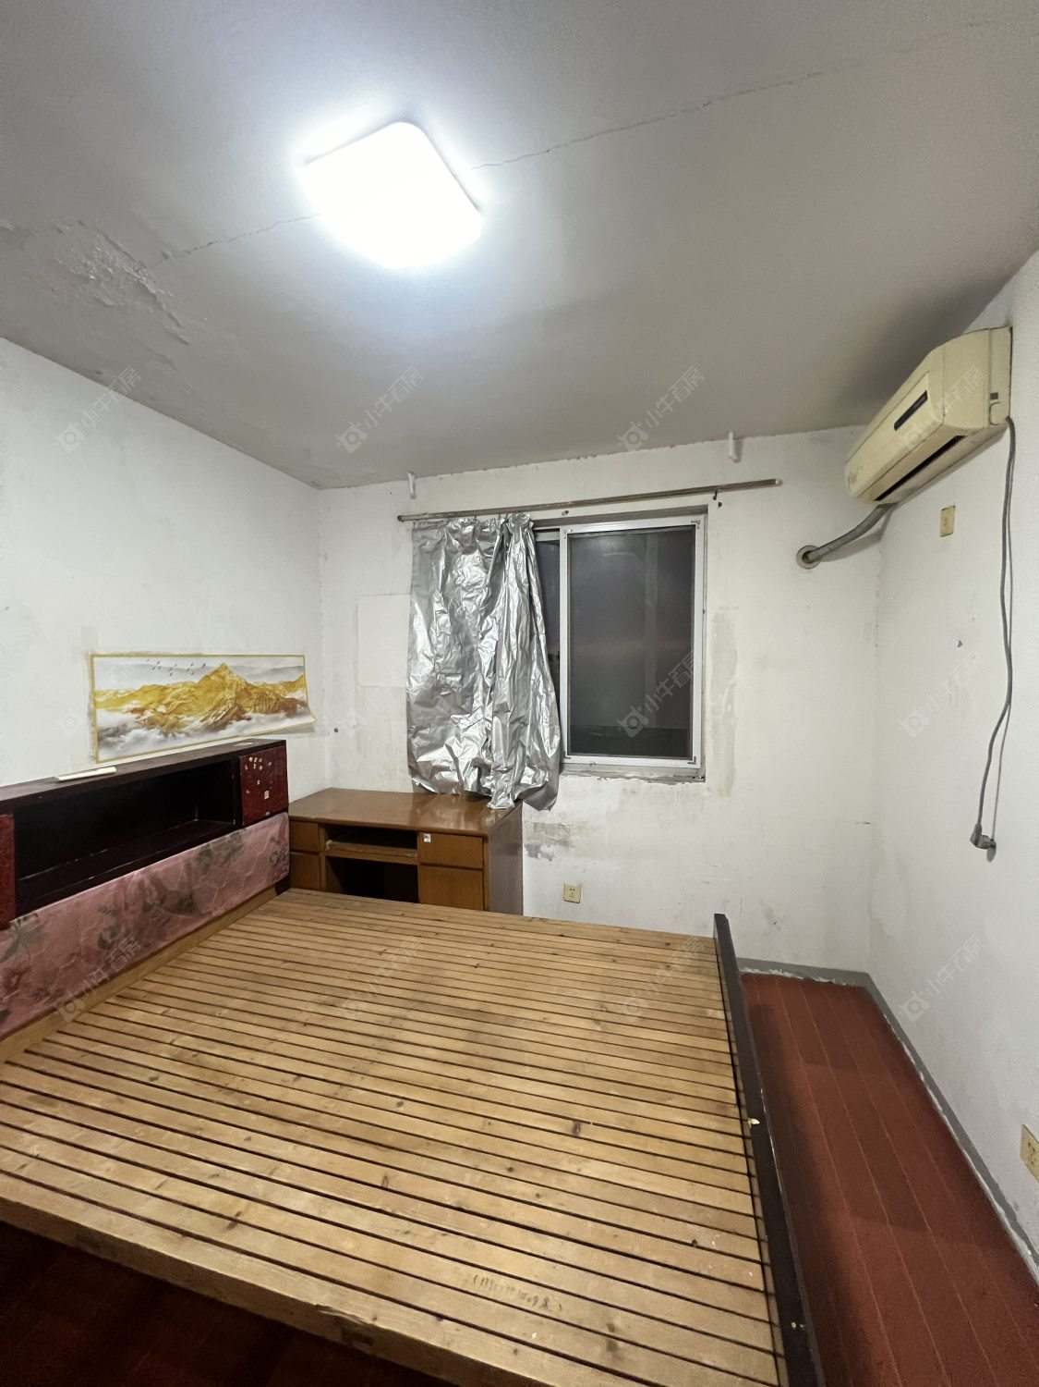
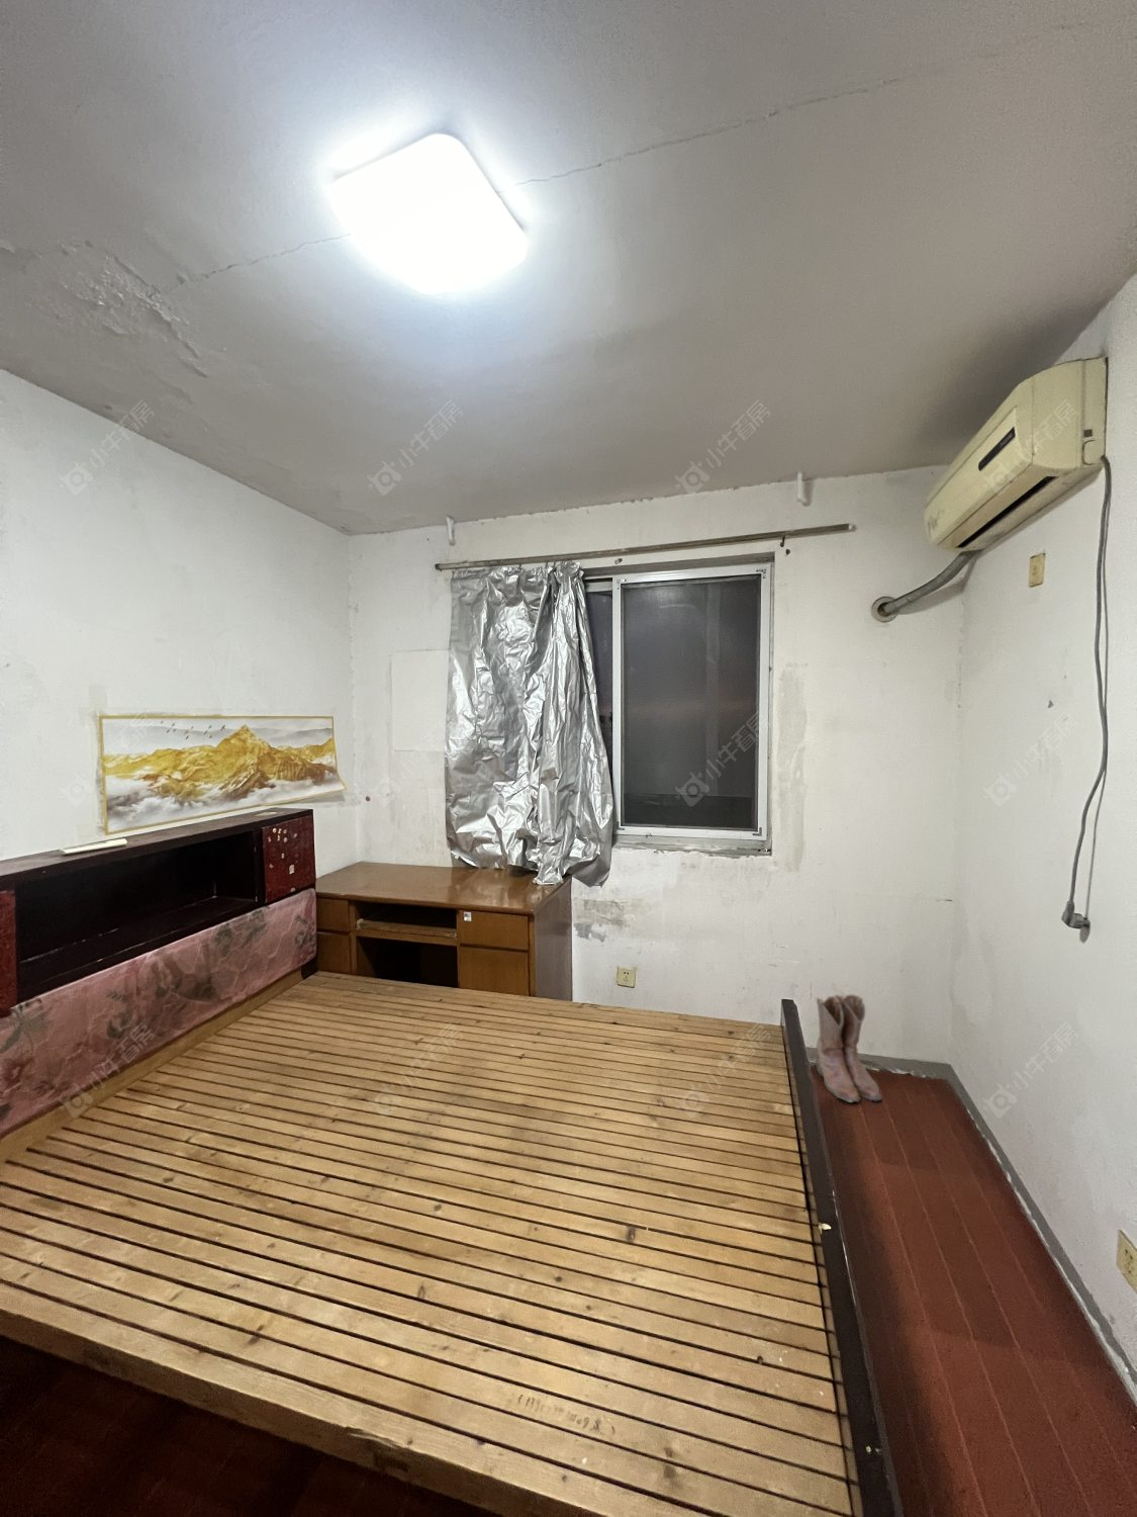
+ boots [813,993,883,1104]
